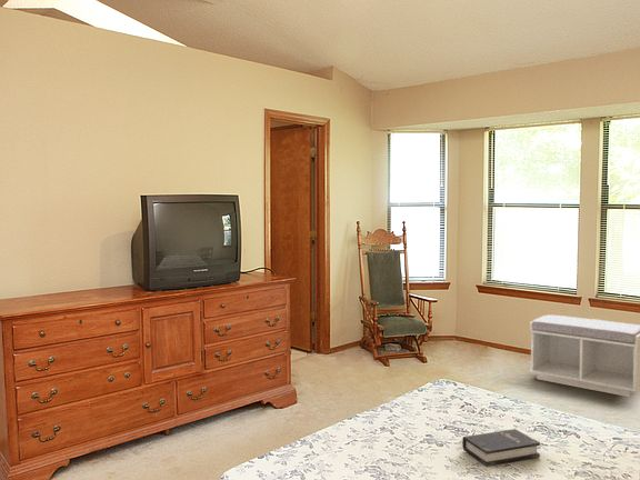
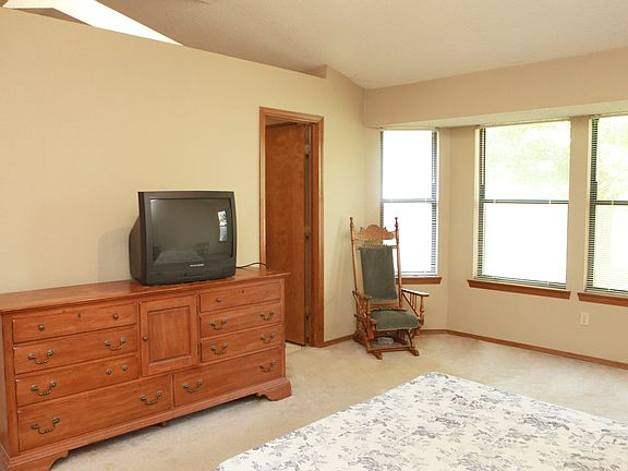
- hardback book [461,428,541,467]
- bench [528,313,640,398]
